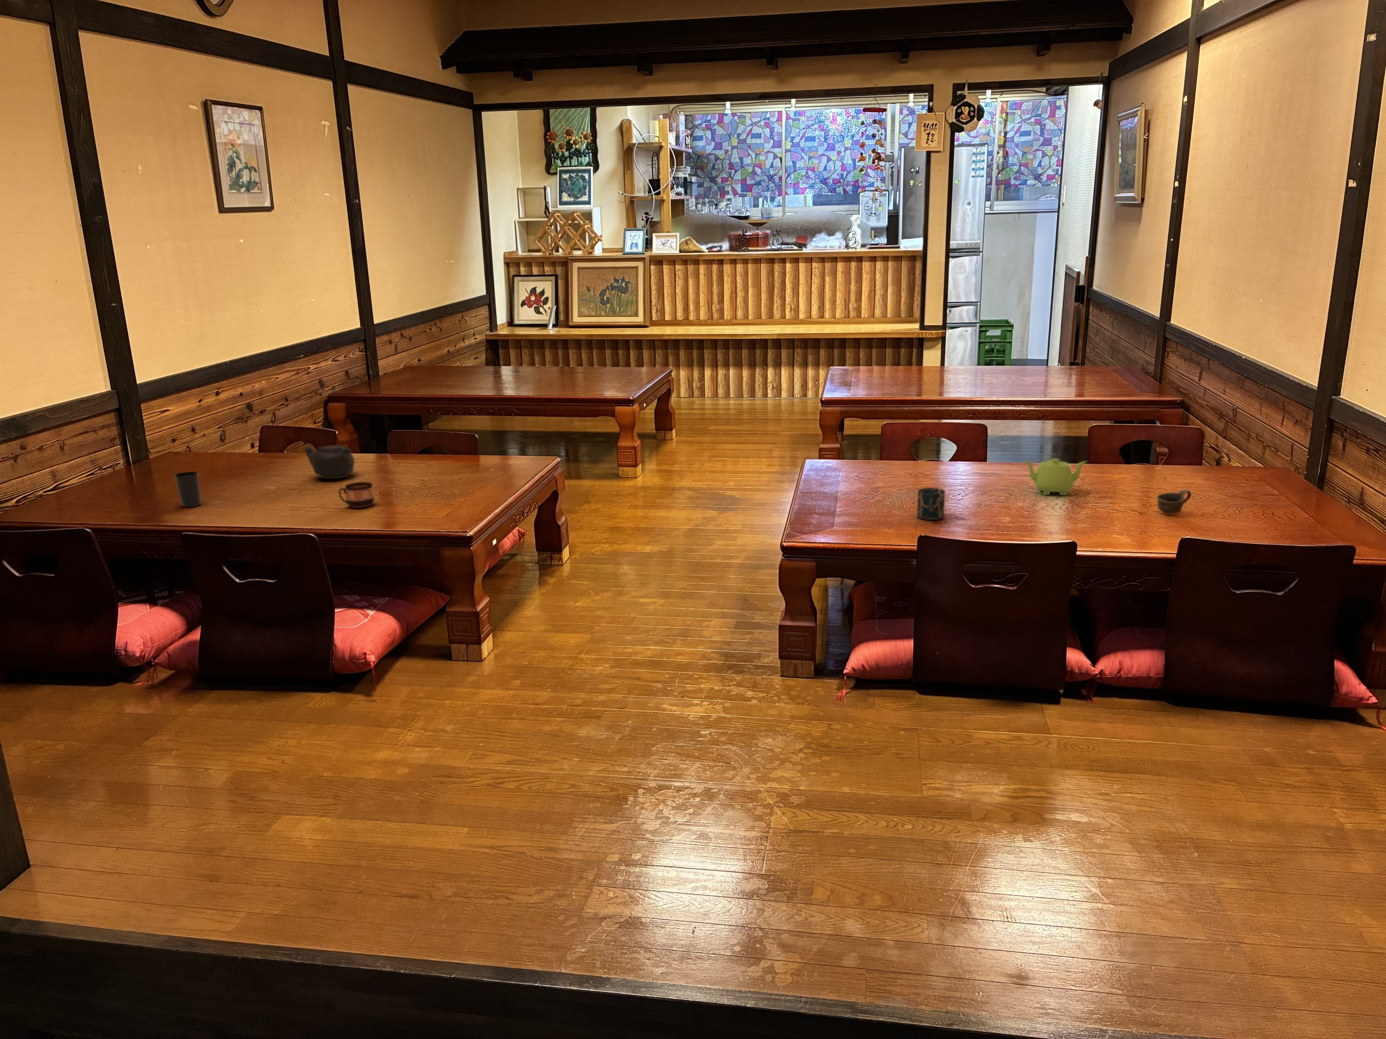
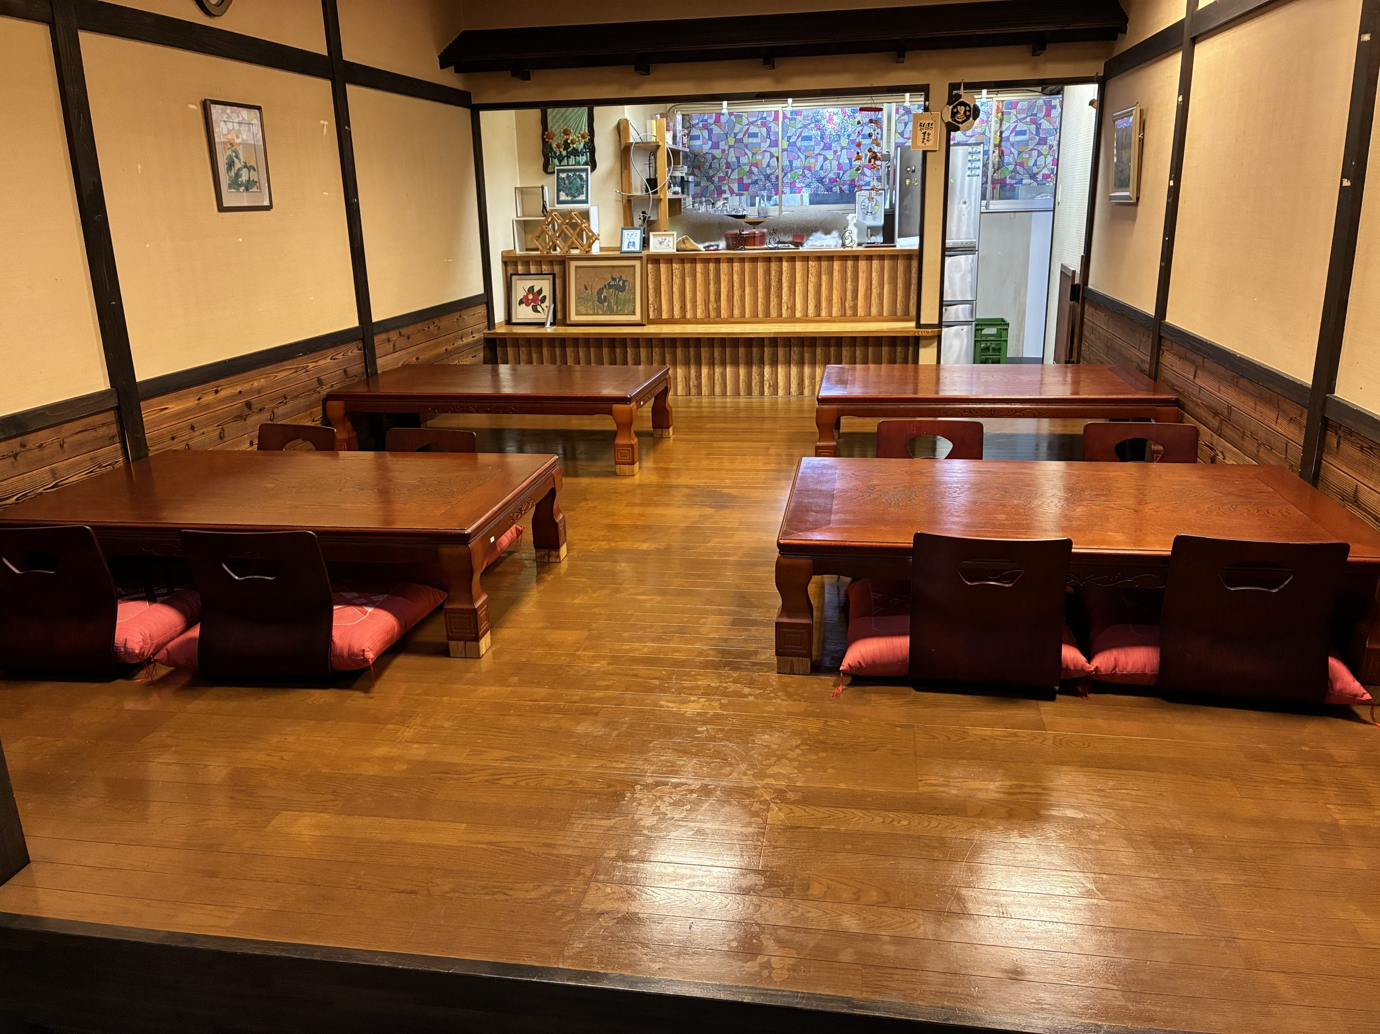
- cup [1156,489,1192,515]
- teapot [1024,457,1088,495]
- cup [338,481,375,509]
- teapot [302,445,355,479]
- cup [916,487,946,521]
- cup [174,470,202,507]
